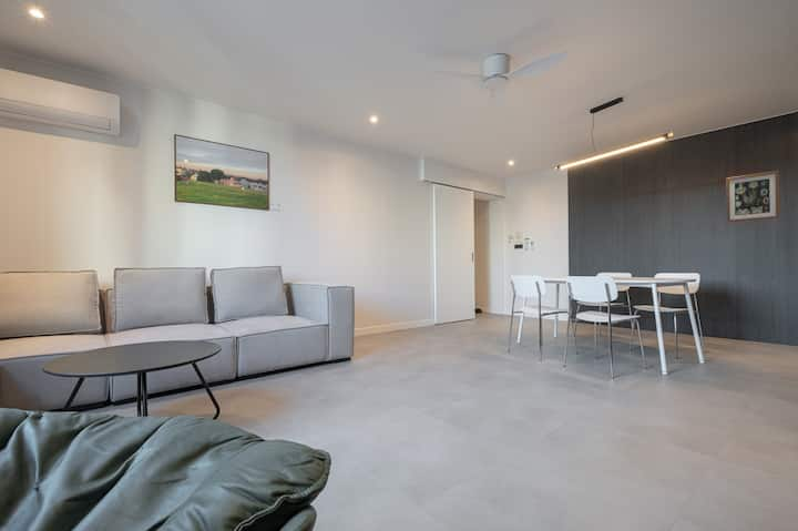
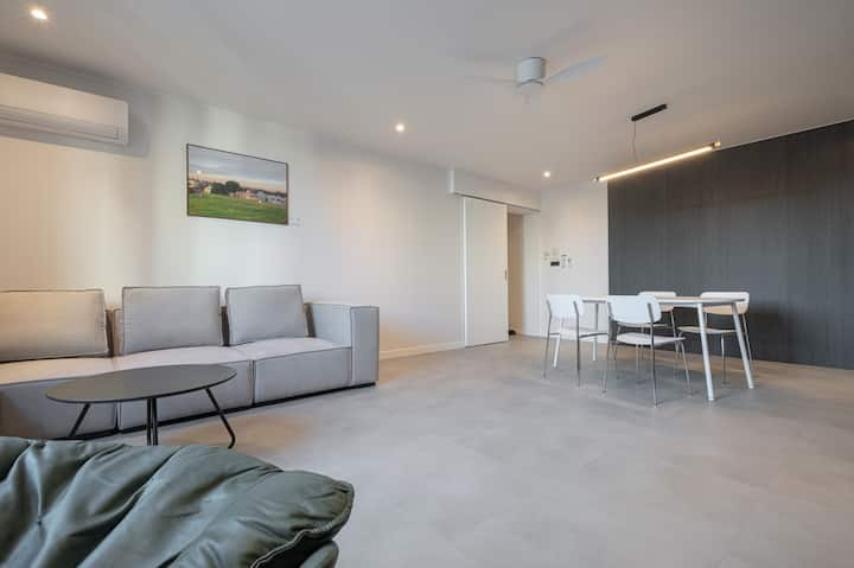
- wall art [725,170,780,224]
